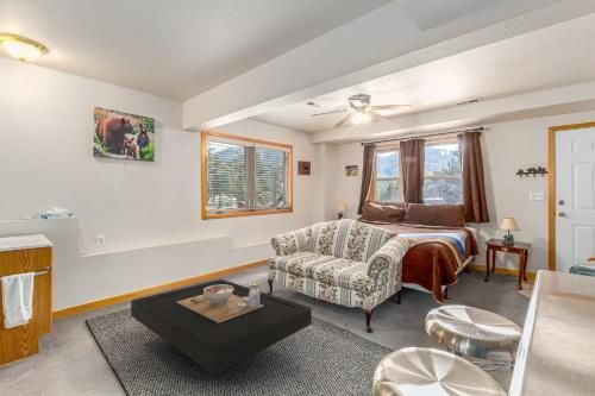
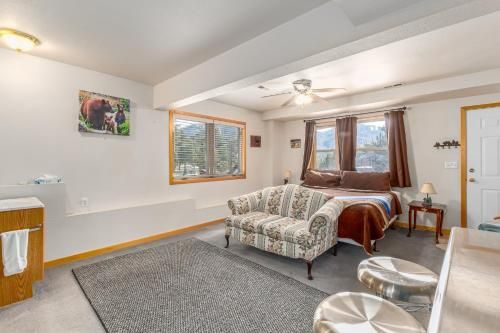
- coffee table [130,278,313,376]
